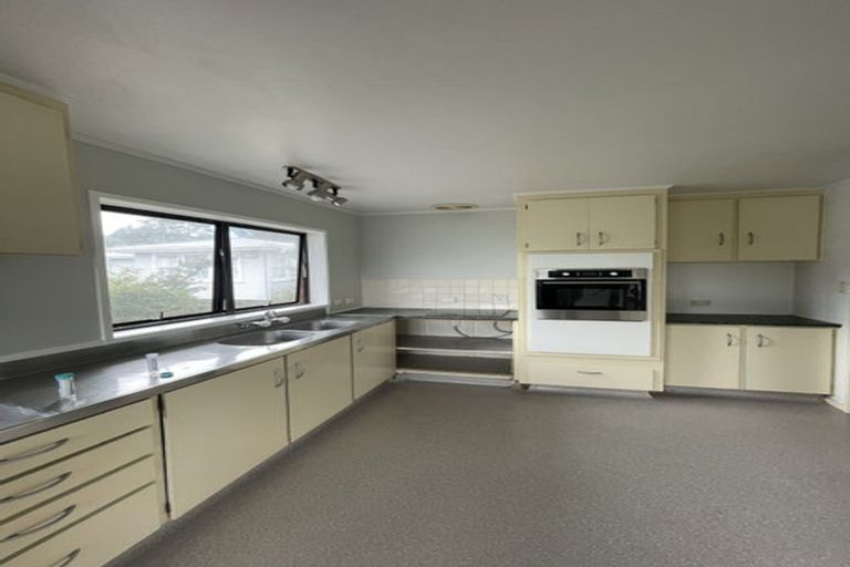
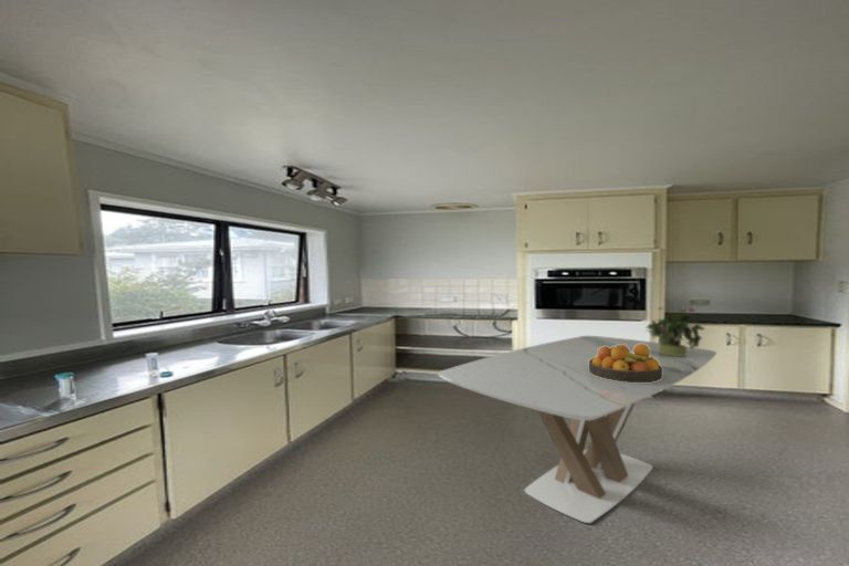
+ dining table [437,335,717,524]
+ potted plant [646,306,706,356]
+ fruit bowl [588,344,662,382]
